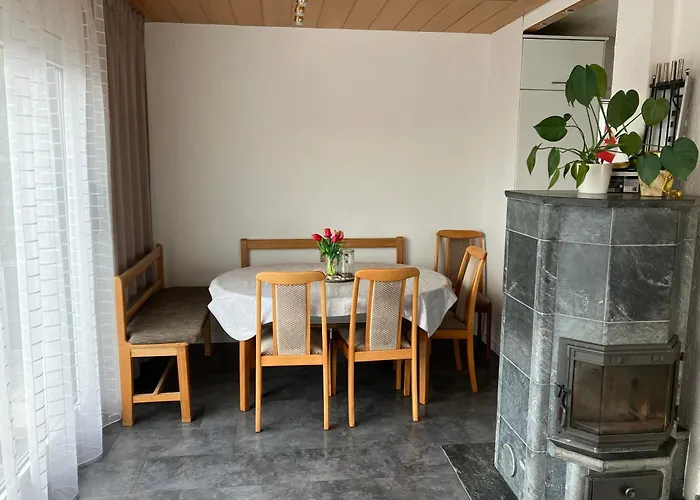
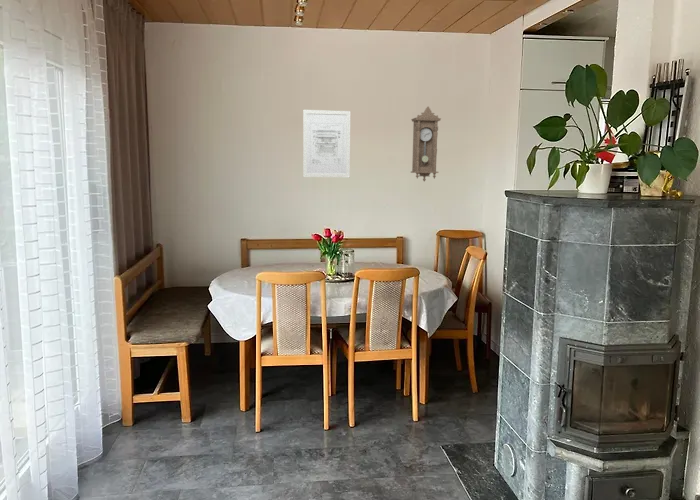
+ wall art [302,109,351,179]
+ pendulum clock [410,105,442,183]
